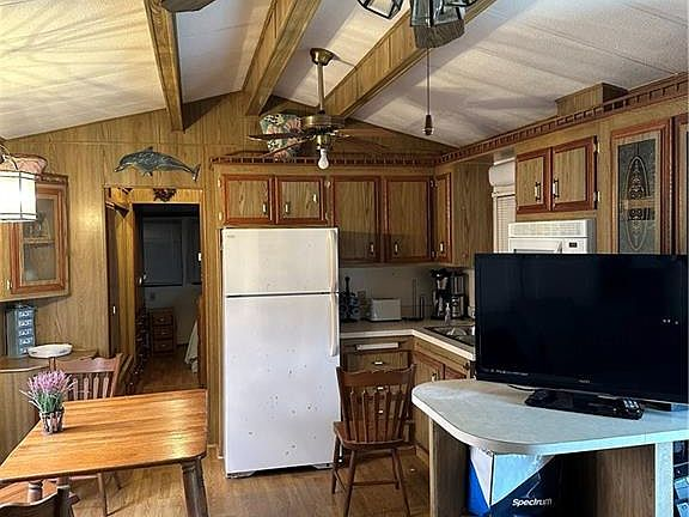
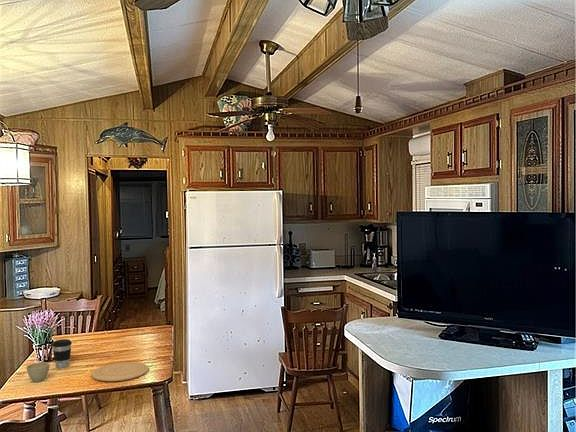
+ coffee cup [51,338,73,369]
+ plate [90,361,150,382]
+ flower pot [26,361,51,383]
